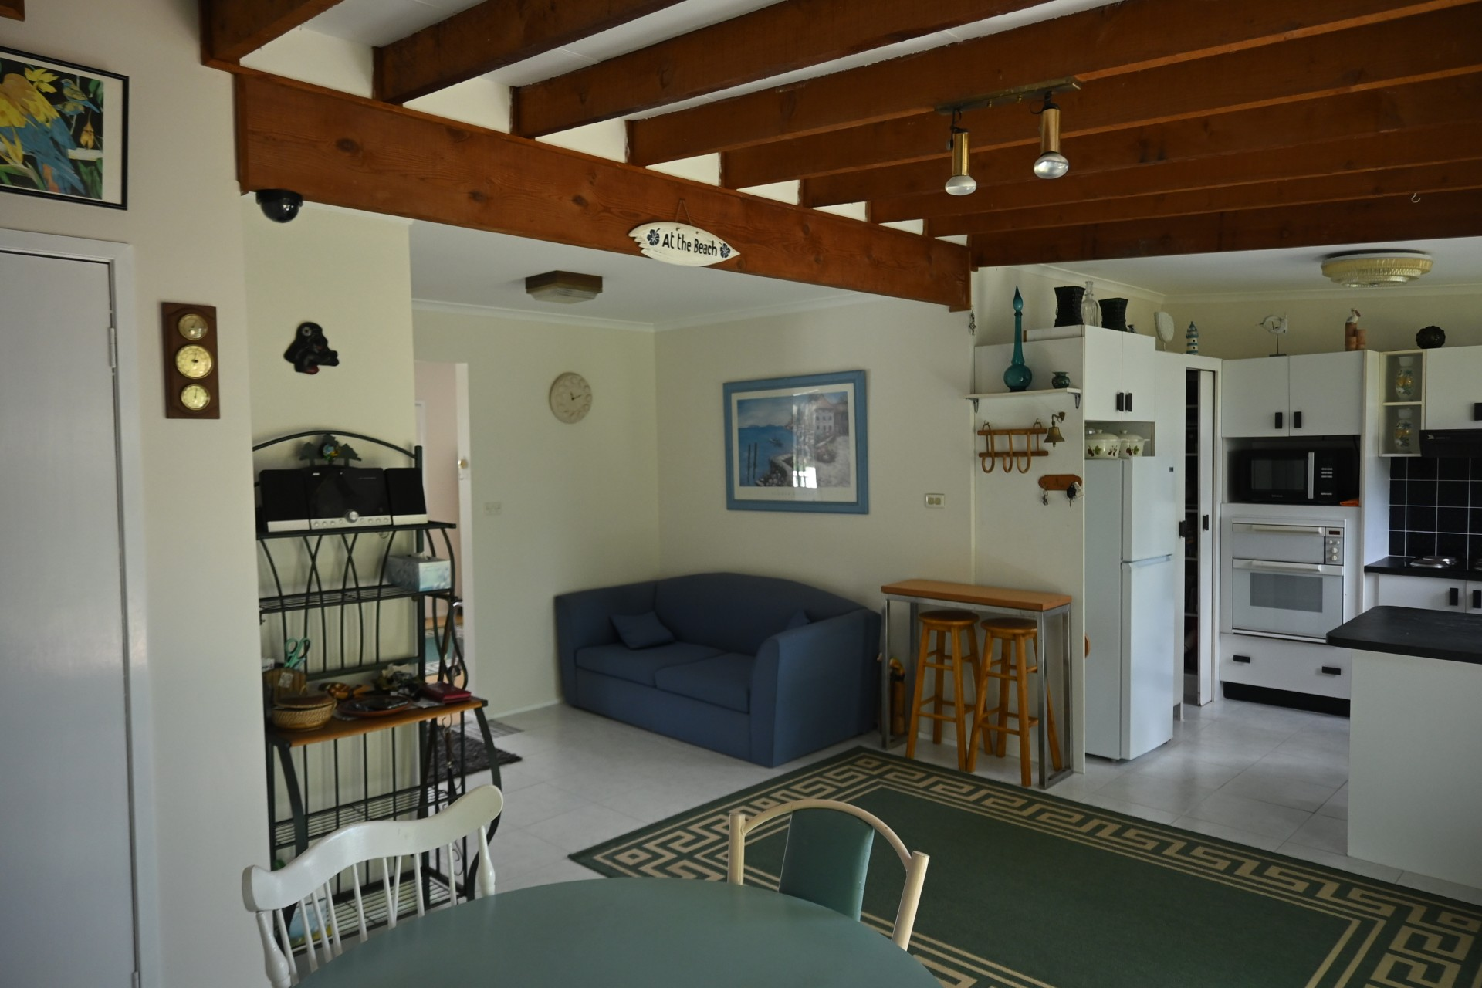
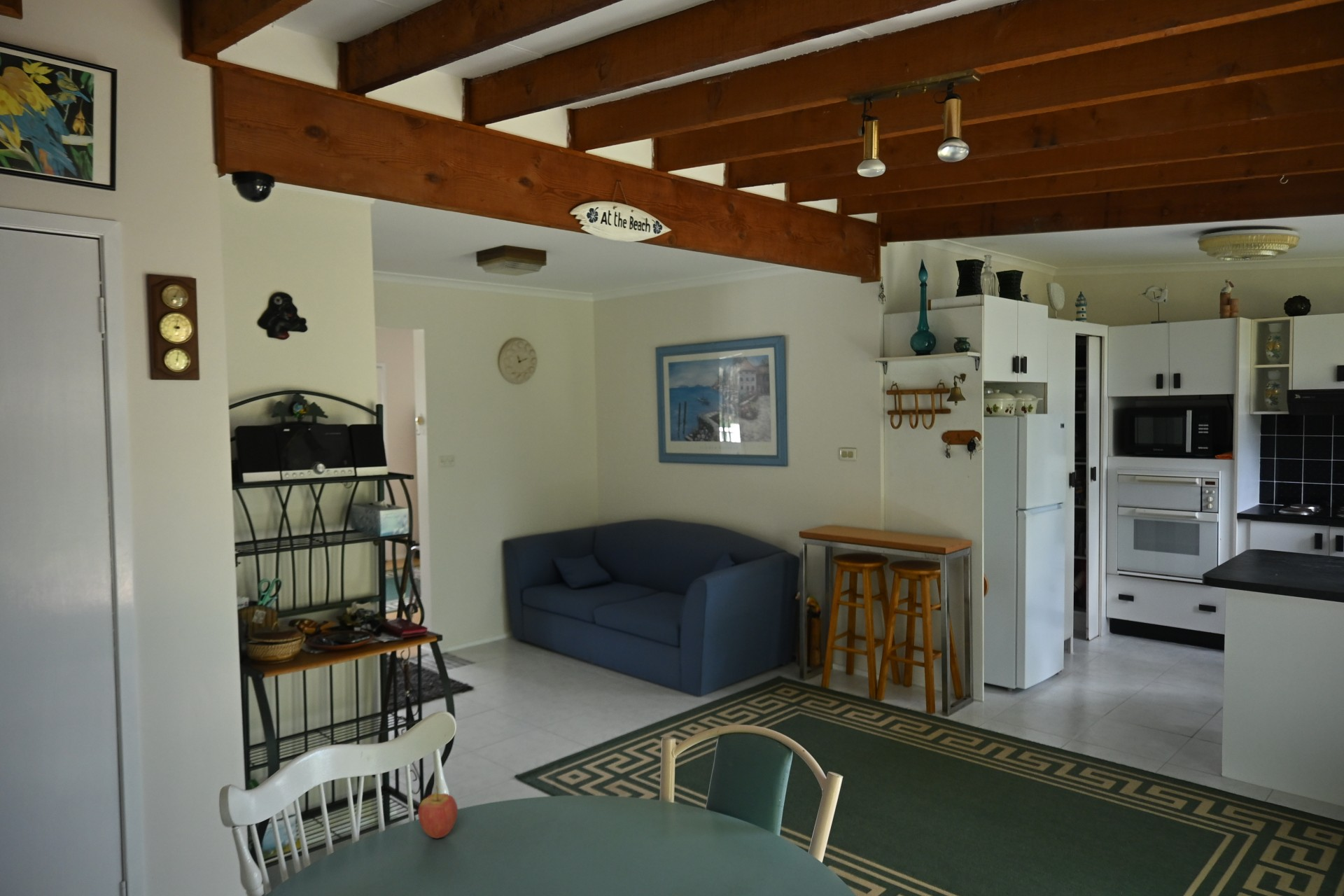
+ fruit [417,785,458,839]
